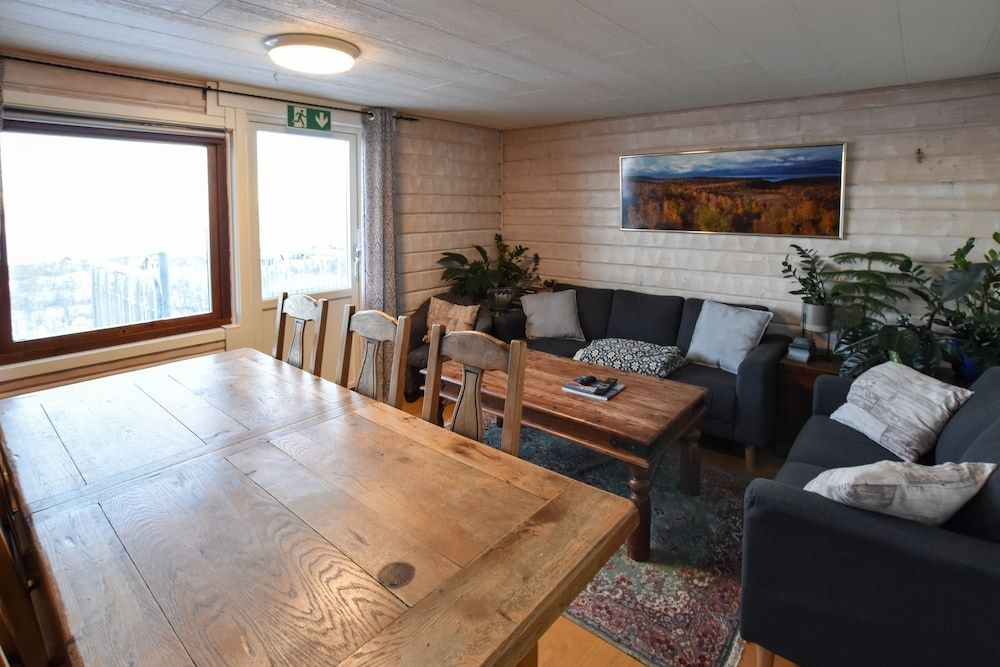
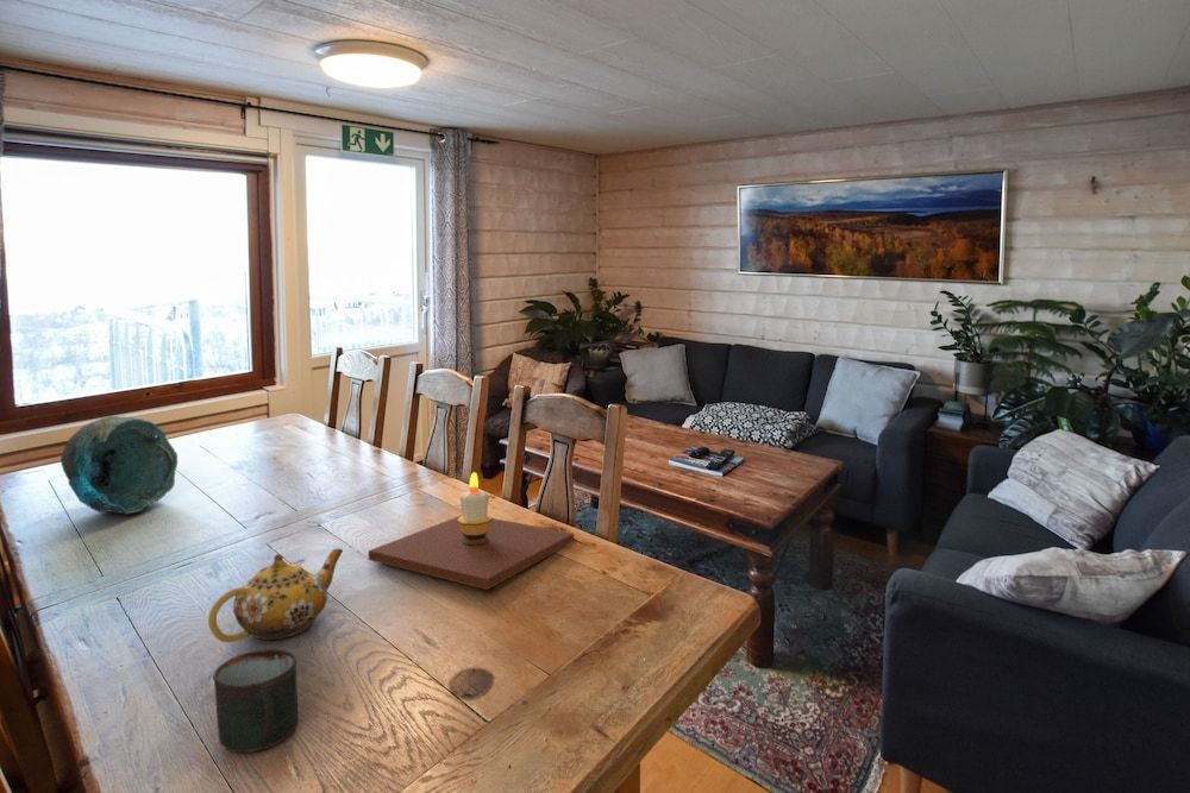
+ decorative bowl [60,415,178,515]
+ teapot [207,547,344,643]
+ mug [212,648,299,754]
+ candle [368,471,575,591]
